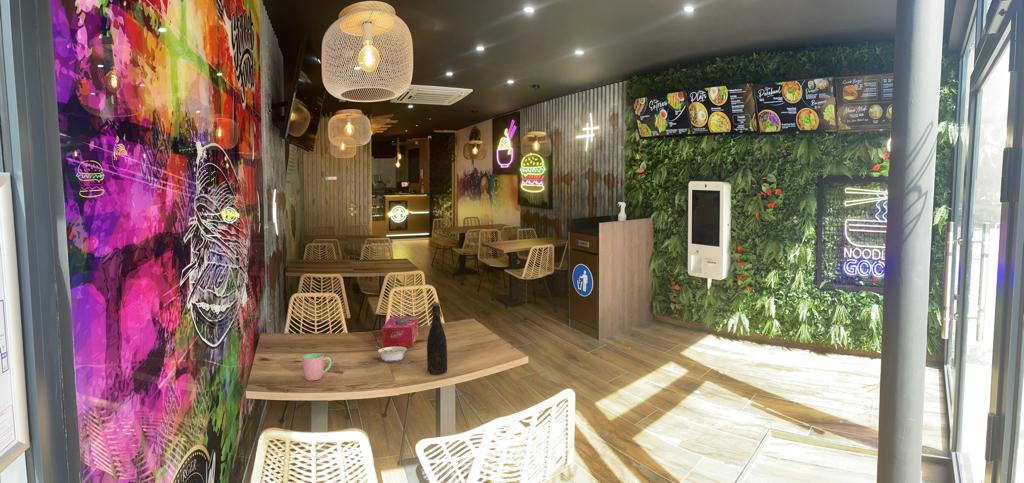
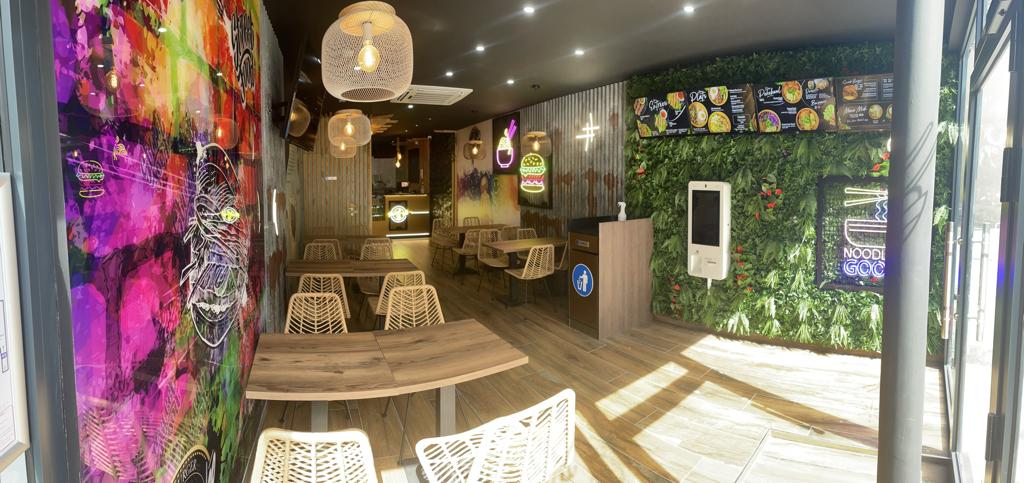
- legume [374,345,408,363]
- tissue box [381,315,420,348]
- bottle [426,301,448,375]
- cup [301,352,332,381]
